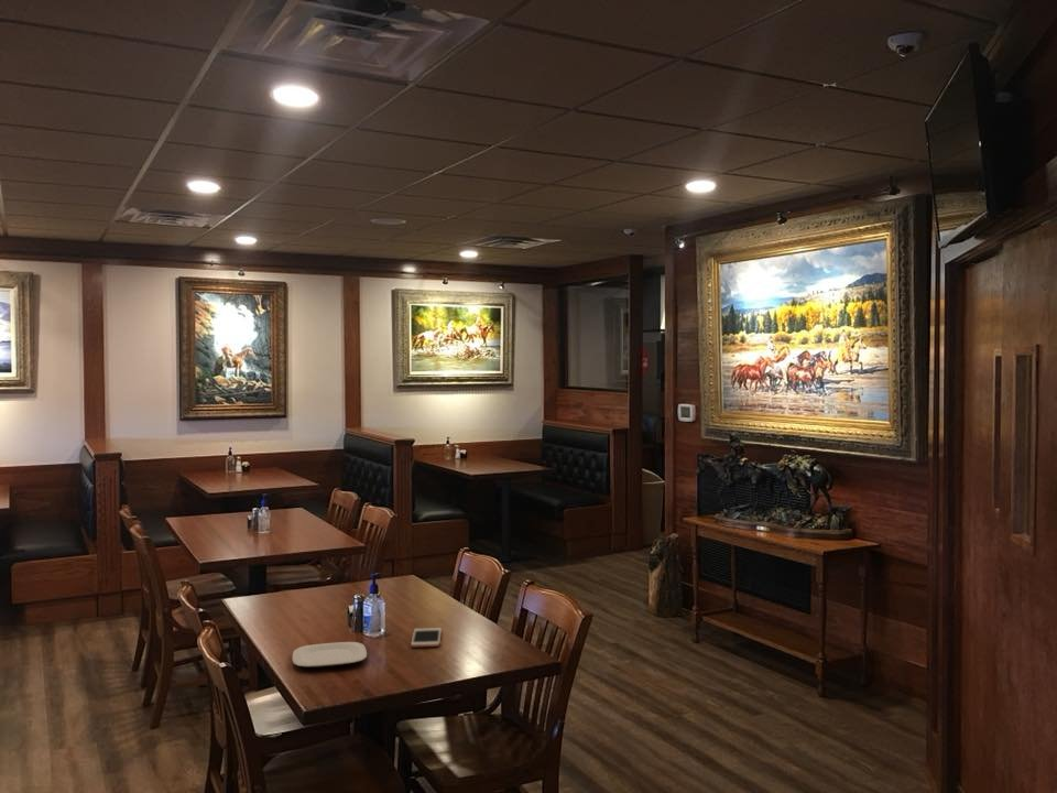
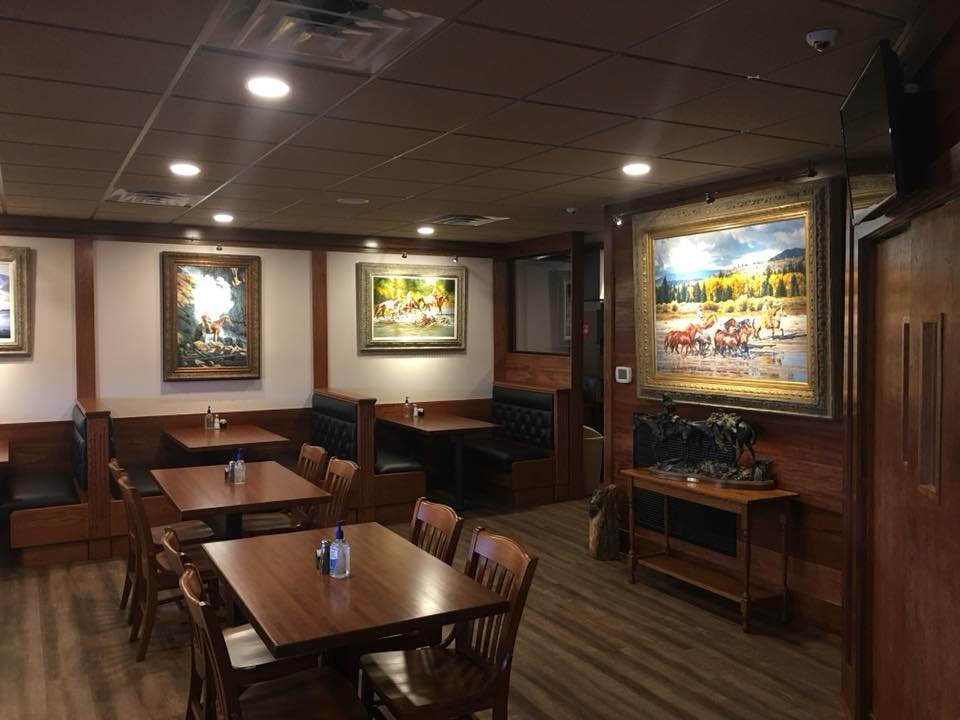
- plate [292,641,368,669]
- cell phone [410,627,443,648]
